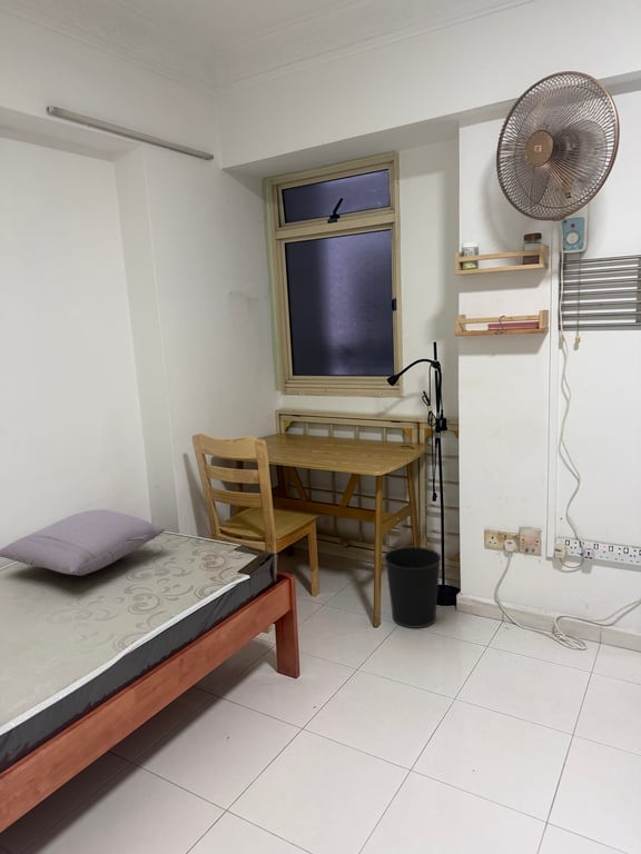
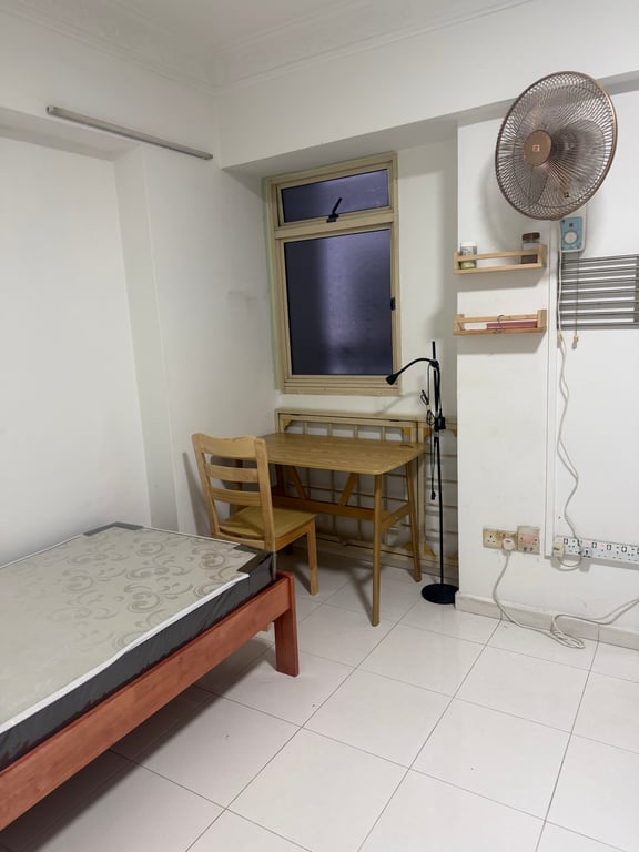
- pillow [0,508,166,576]
- wastebasket [383,546,442,629]
